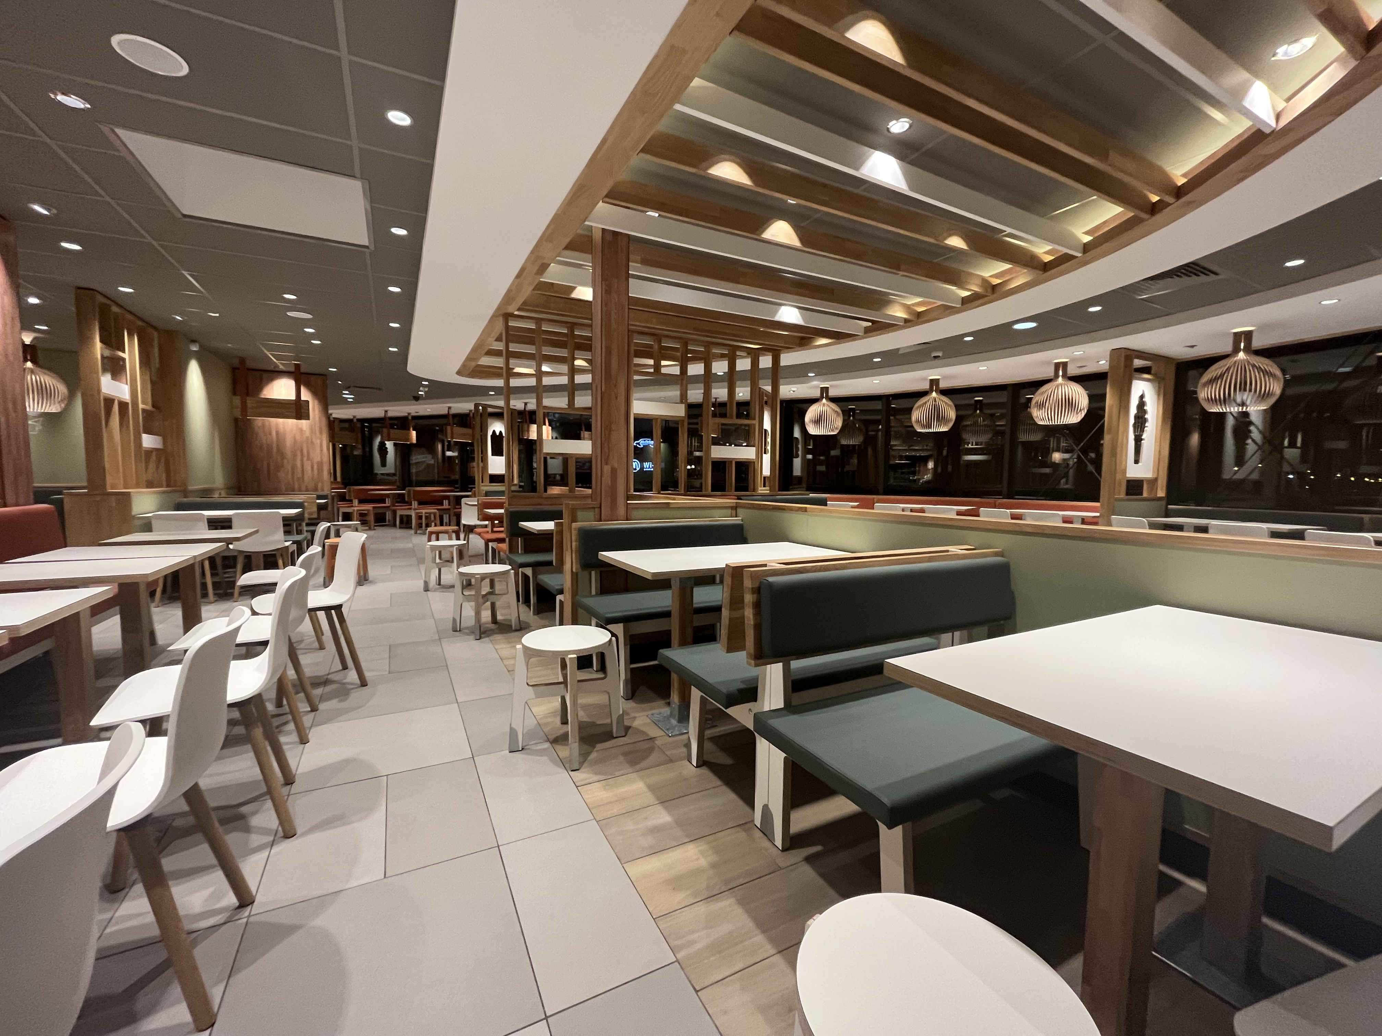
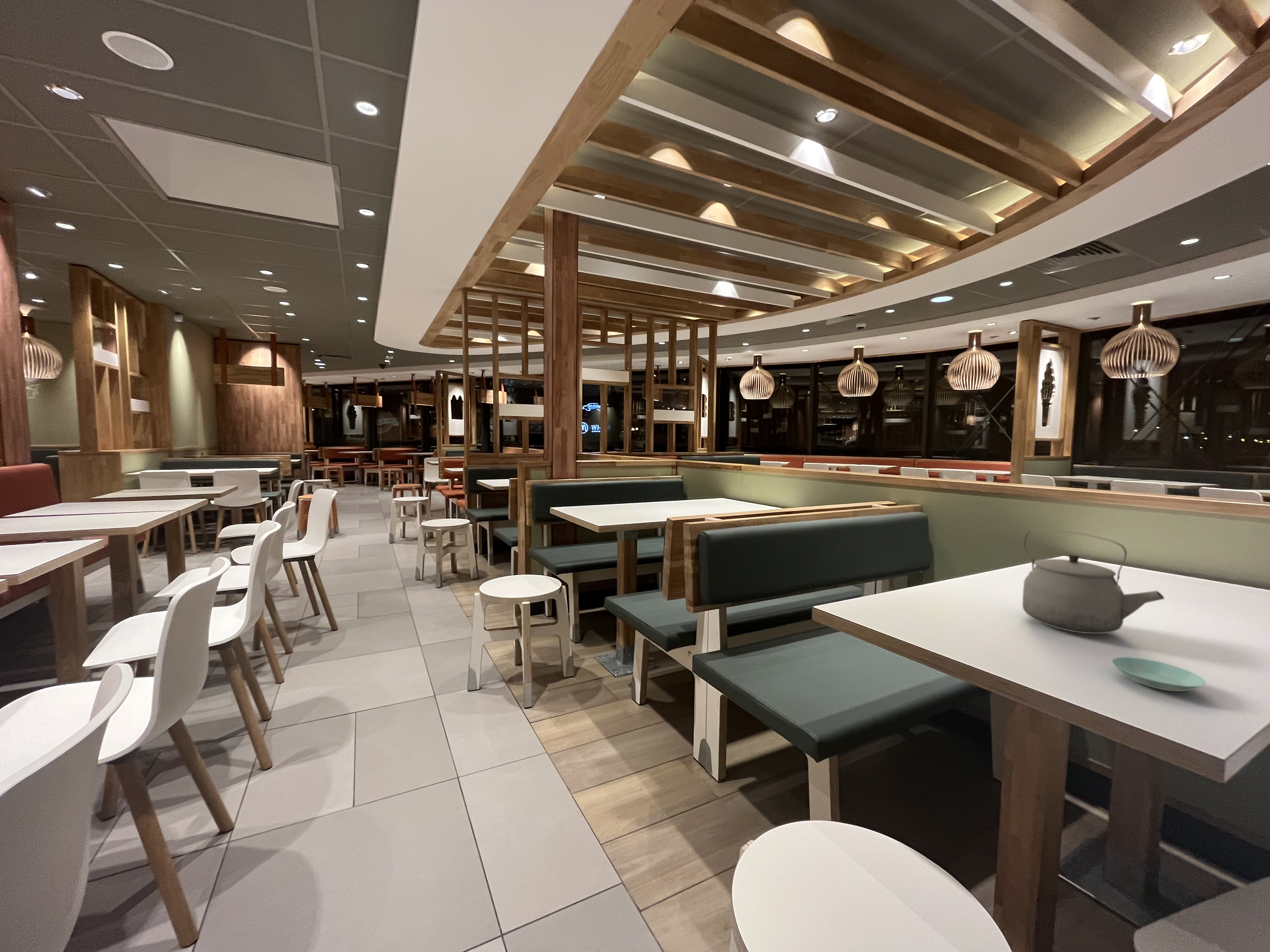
+ tea kettle [1022,529,1165,634]
+ saucer [1111,657,1206,692]
